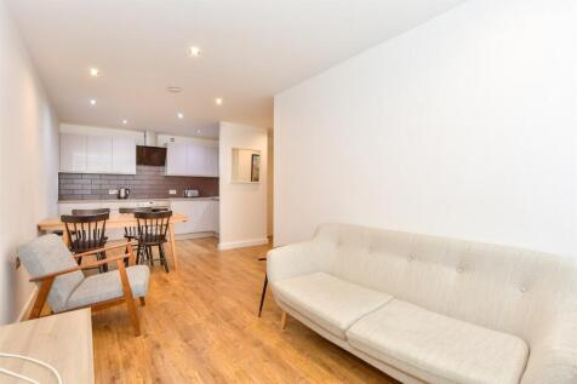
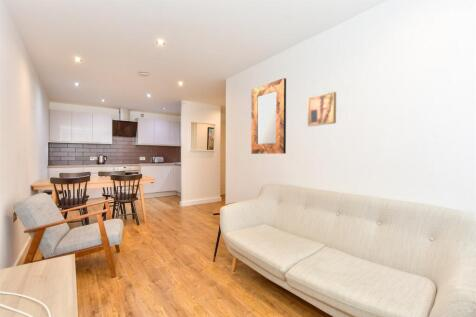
+ home mirror [250,77,287,155]
+ wall art [307,91,337,127]
